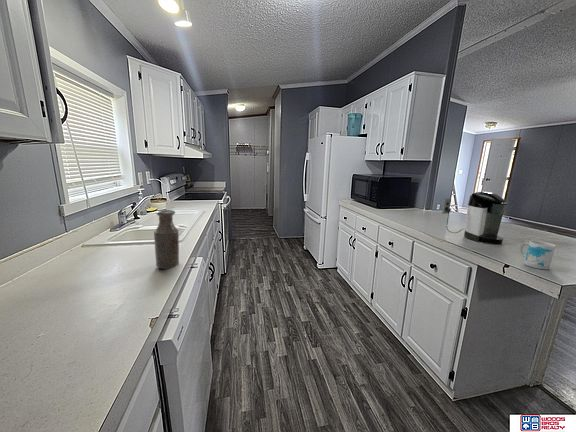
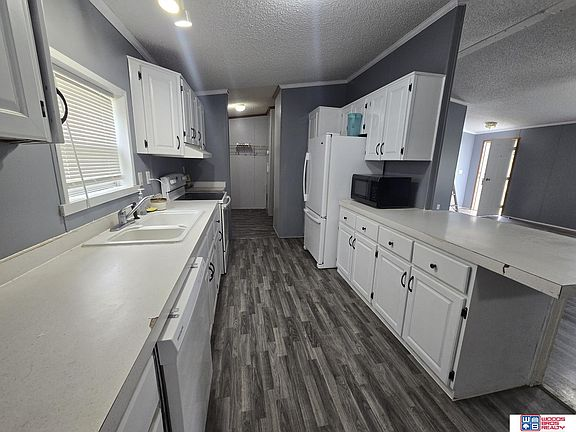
- coffee maker [441,191,509,245]
- bottle [153,209,180,270]
- mug [519,240,557,270]
